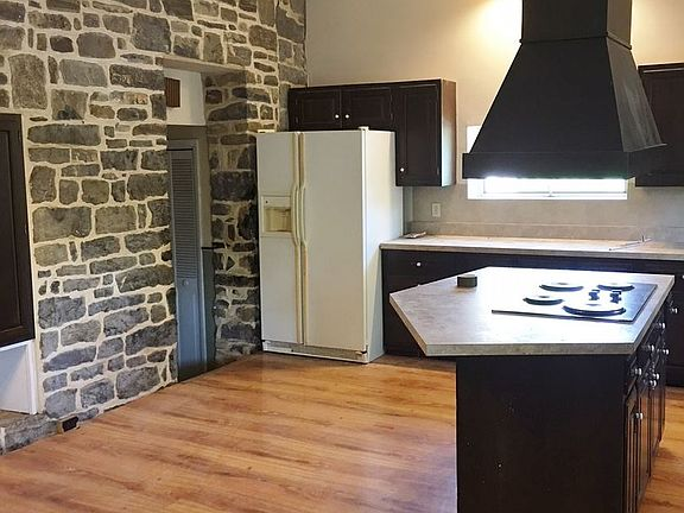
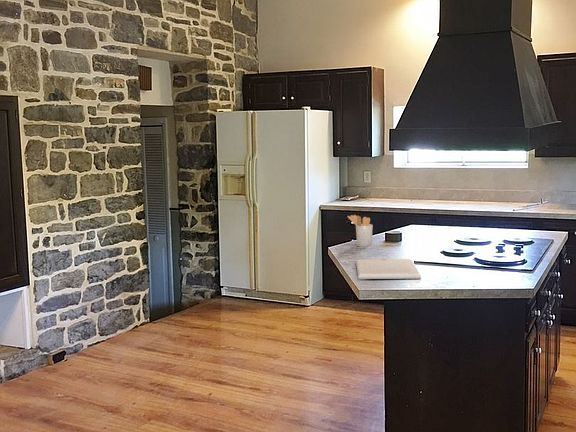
+ utensil holder [347,214,374,248]
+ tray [355,258,422,280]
